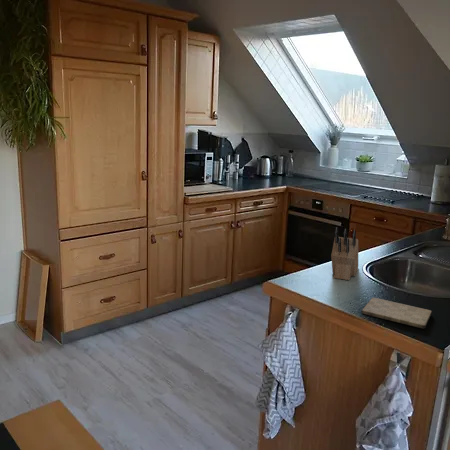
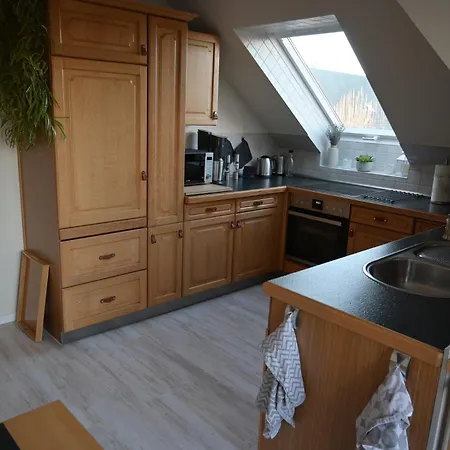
- knife block [330,226,359,281]
- cutting board [361,296,433,330]
